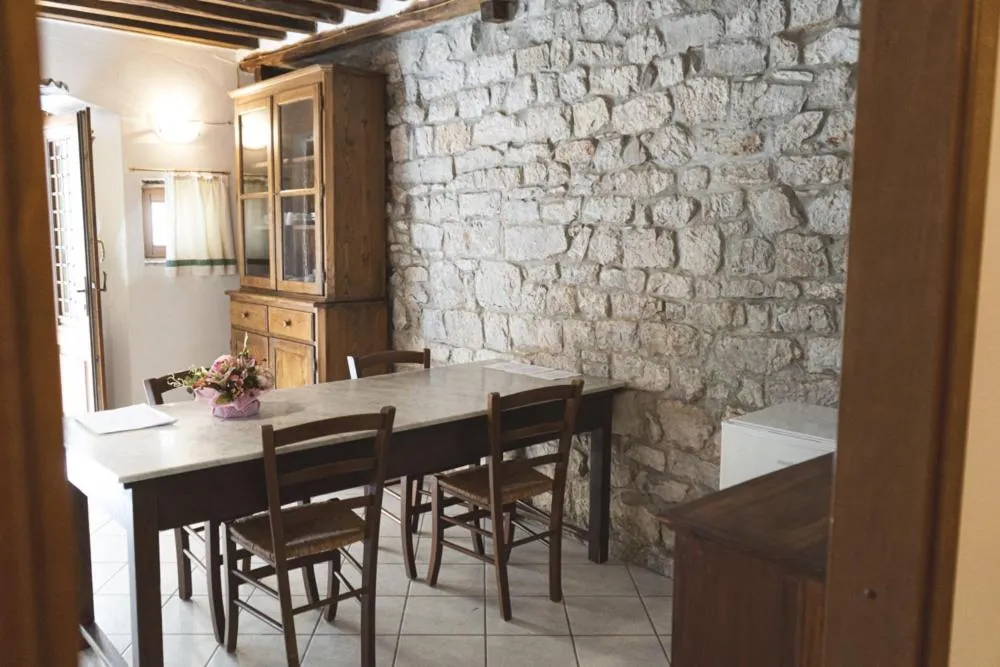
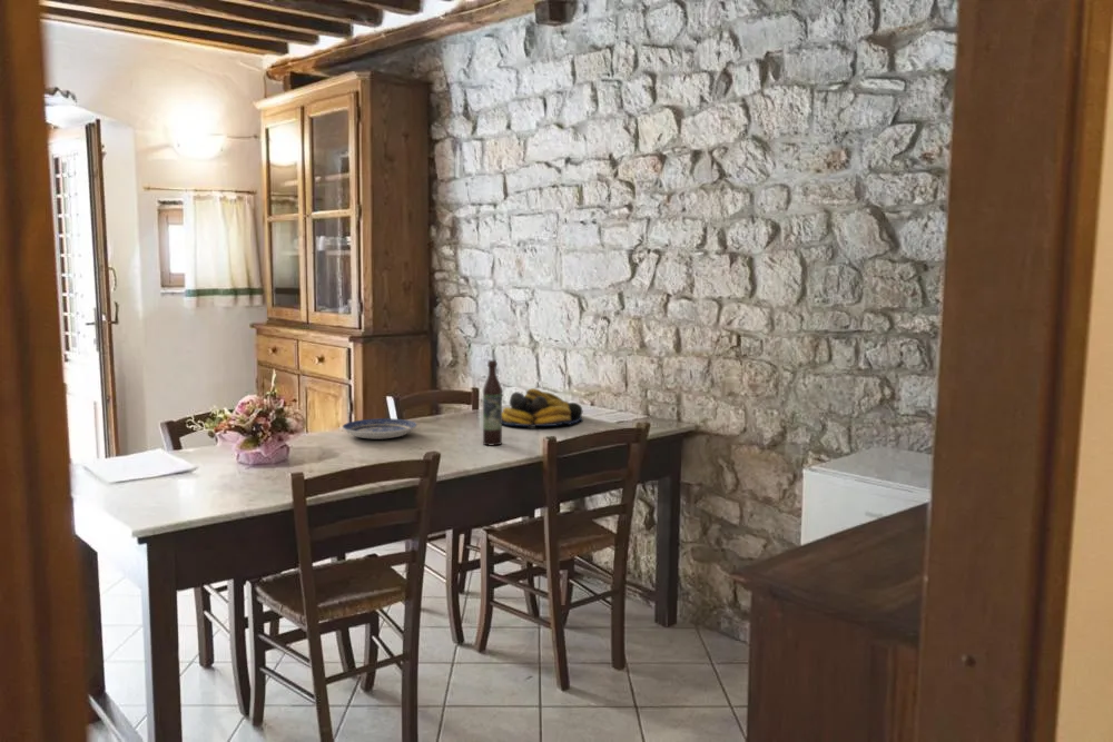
+ fruit bowl [502,387,584,428]
+ plate [342,417,417,441]
+ wine bottle [482,359,503,446]
